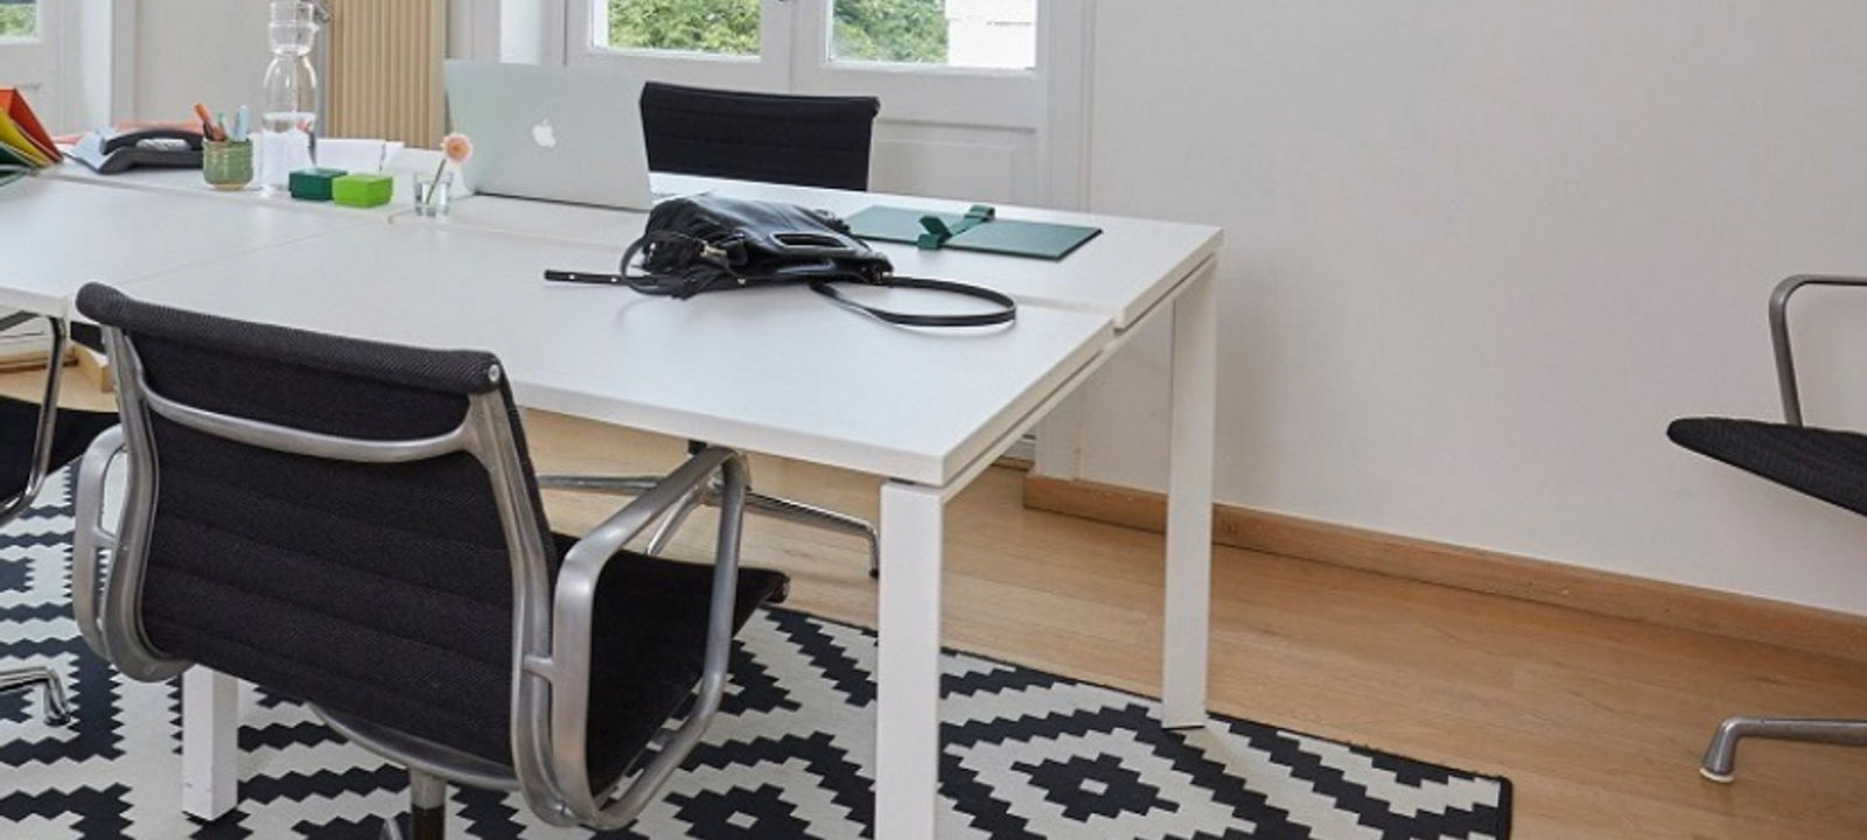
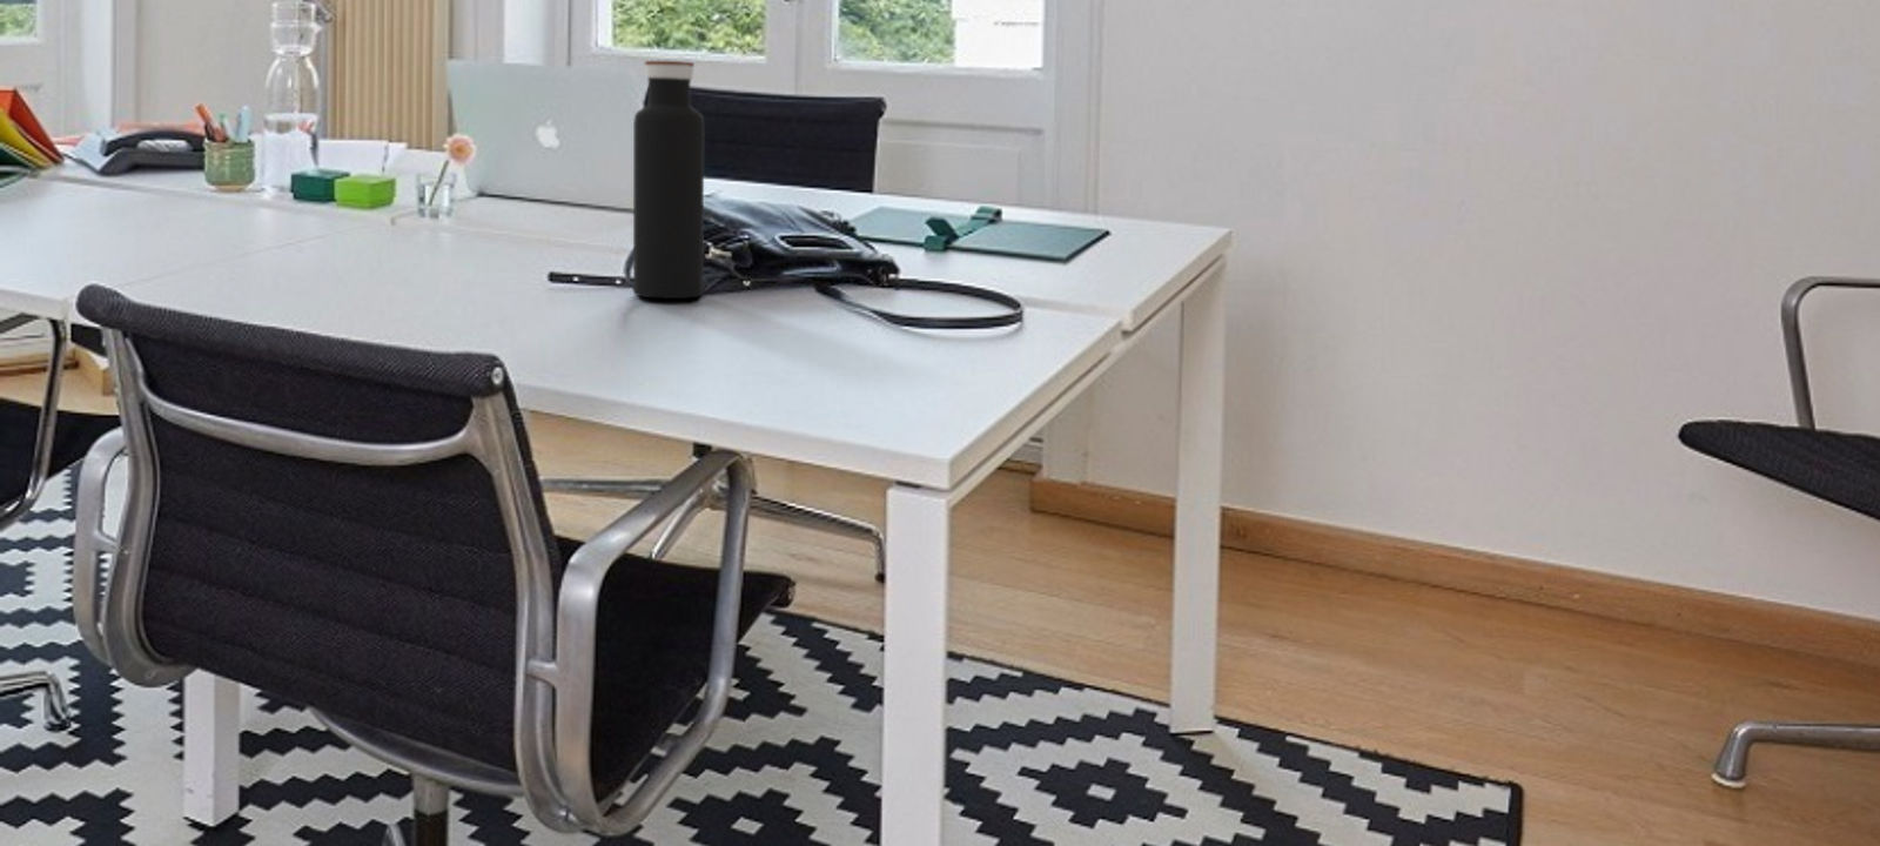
+ water bottle [632,60,705,300]
